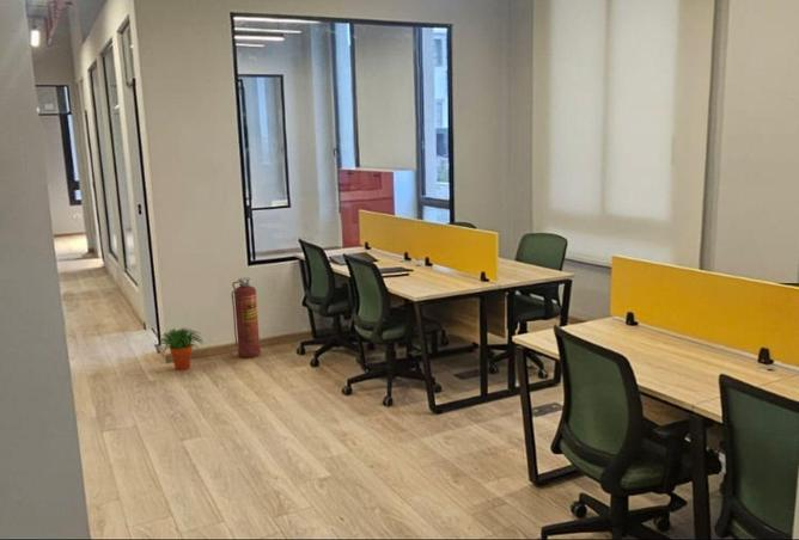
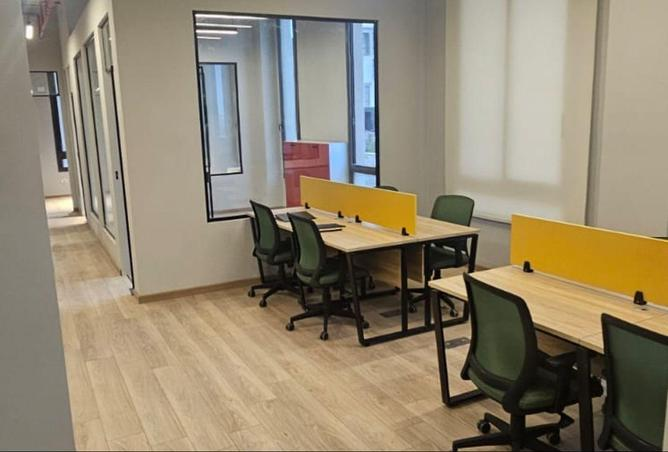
- fire extinguisher [230,277,262,358]
- potted plant [154,326,205,372]
